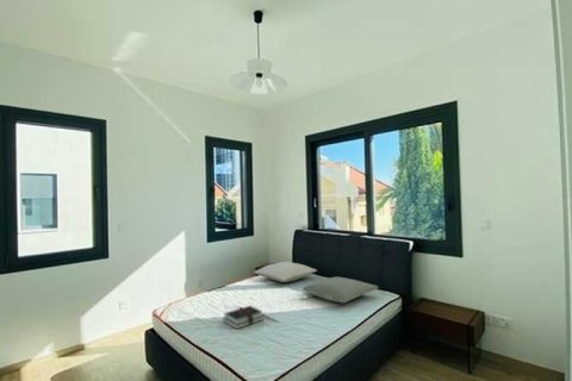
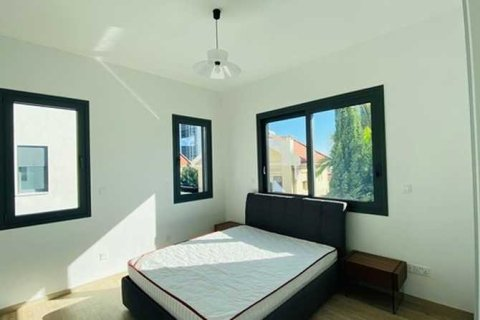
- hardback book [222,305,265,330]
- pillow [253,261,318,283]
- pillow [301,276,380,304]
